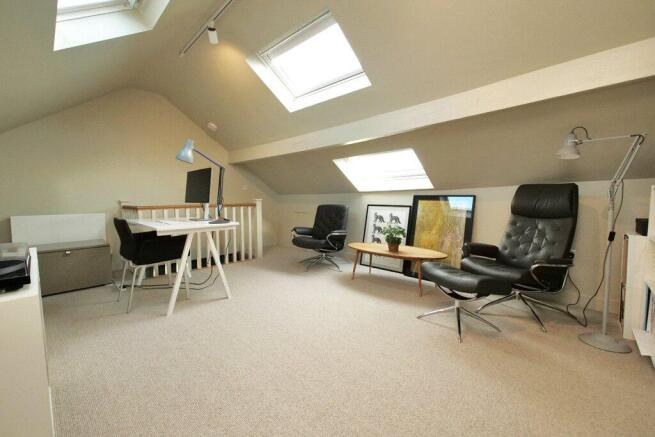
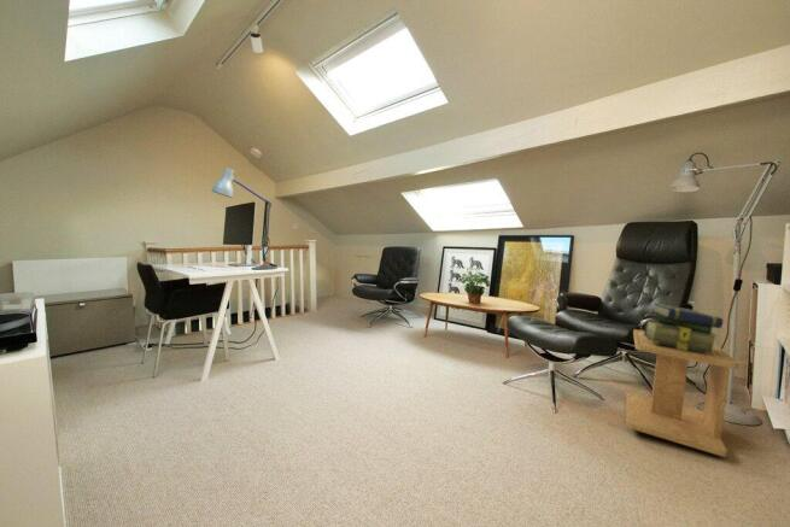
+ stack of books [643,301,725,355]
+ side table [625,328,739,458]
